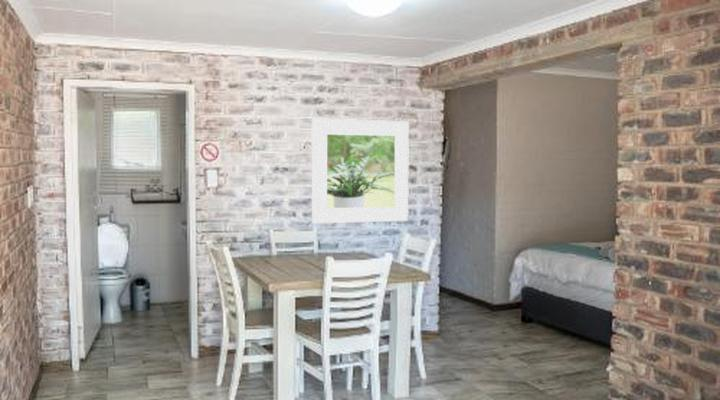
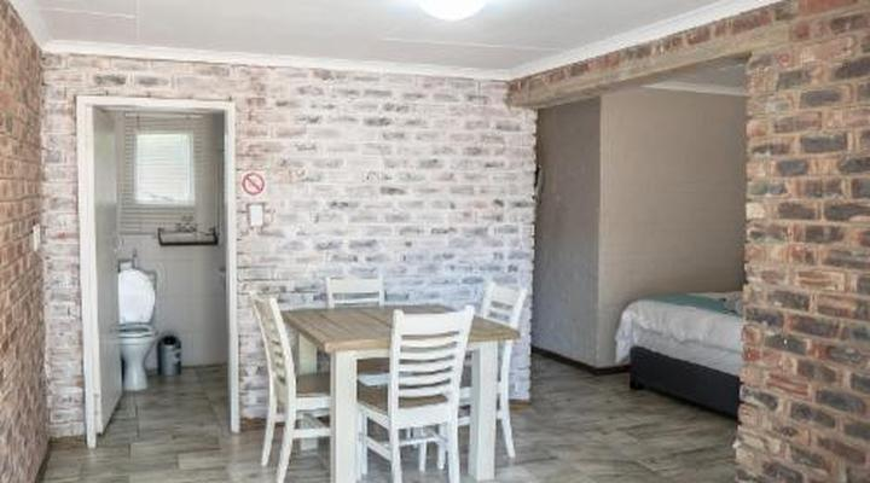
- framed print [311,118,410,225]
